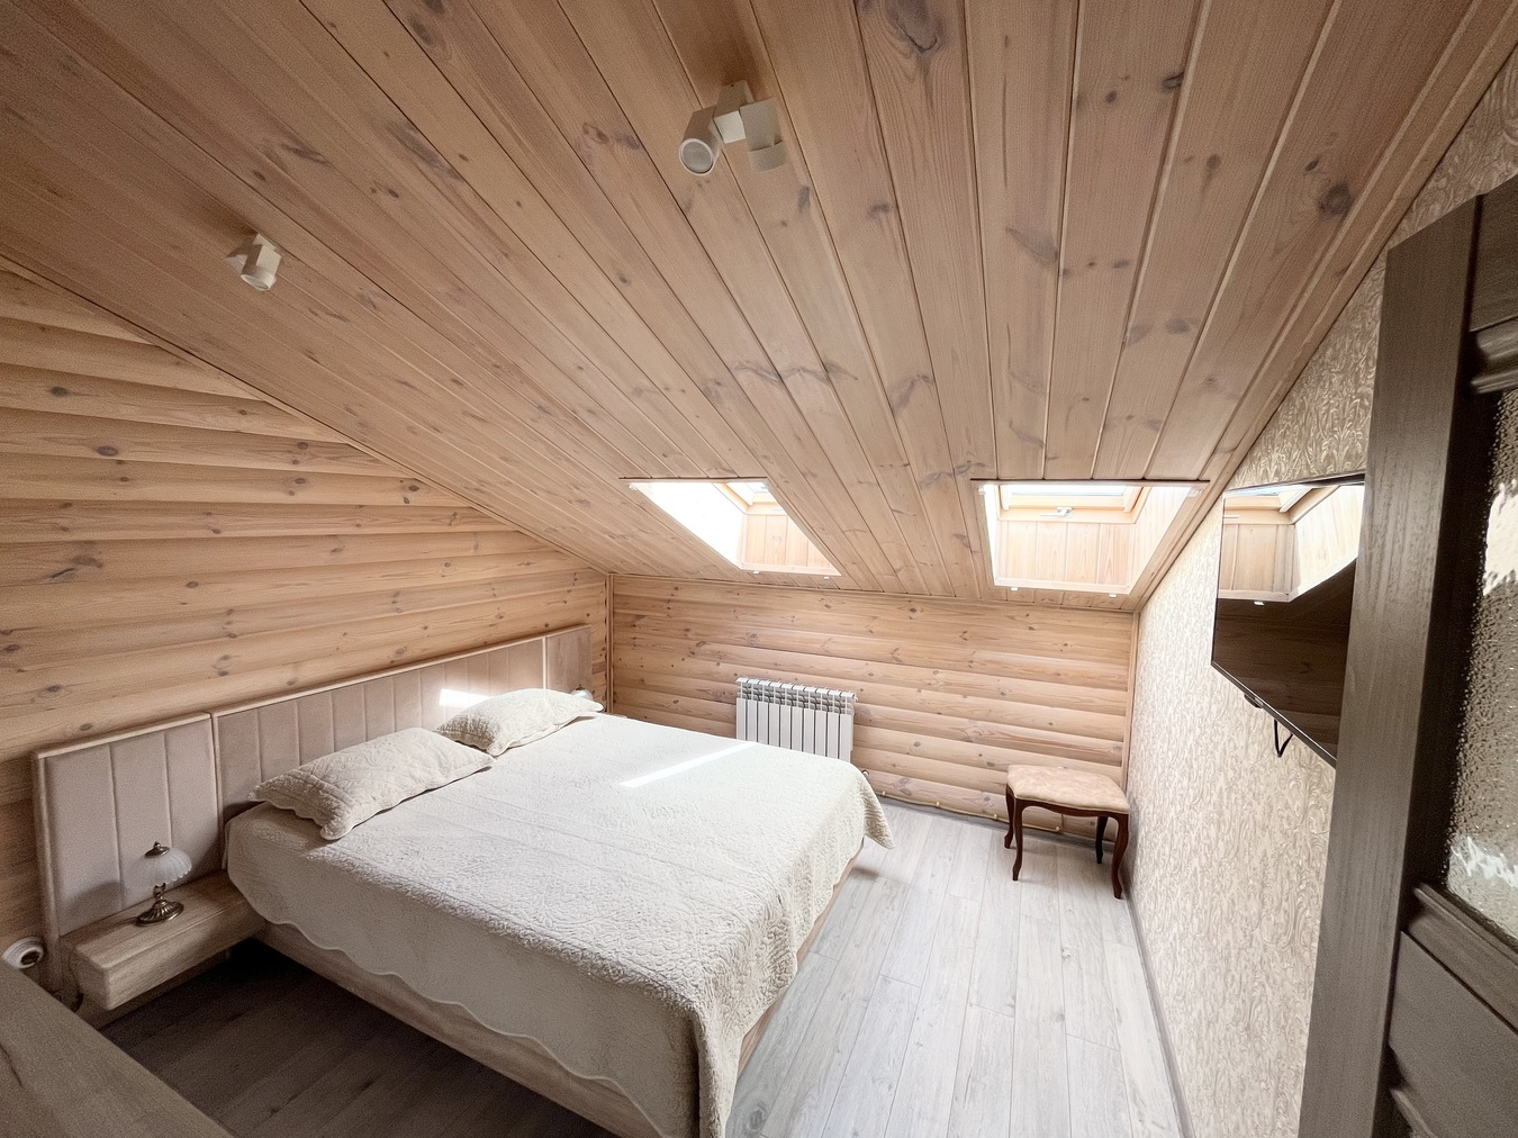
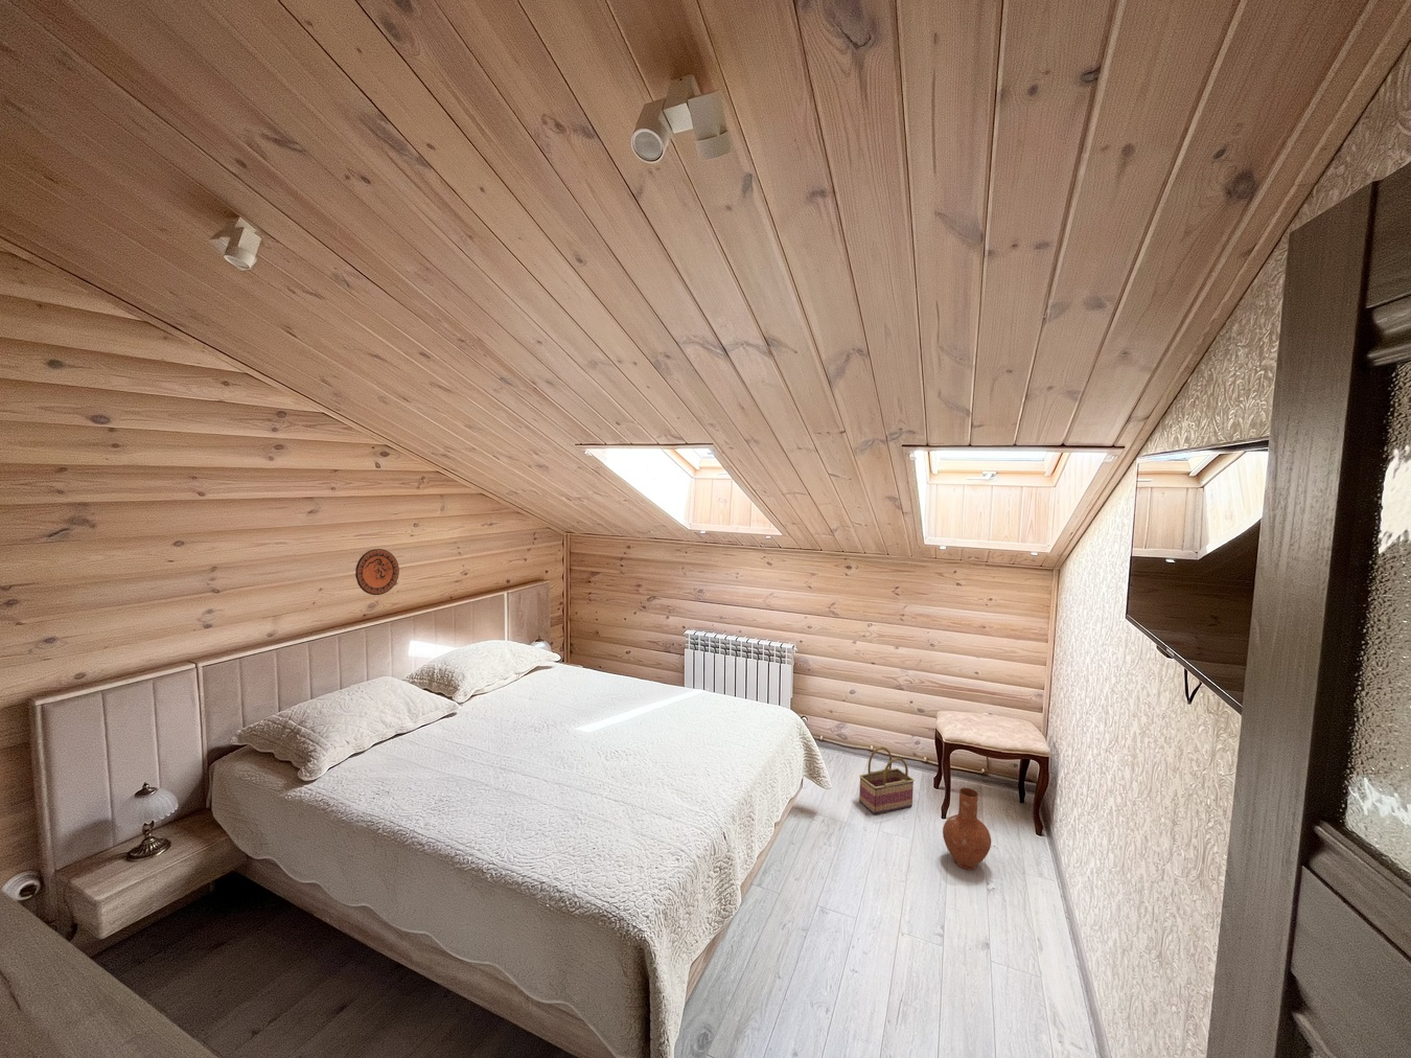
+ vase [942,787,992,871]
+ basket [858,746,915,816]
+ decorative plate [354,548,400,596]
